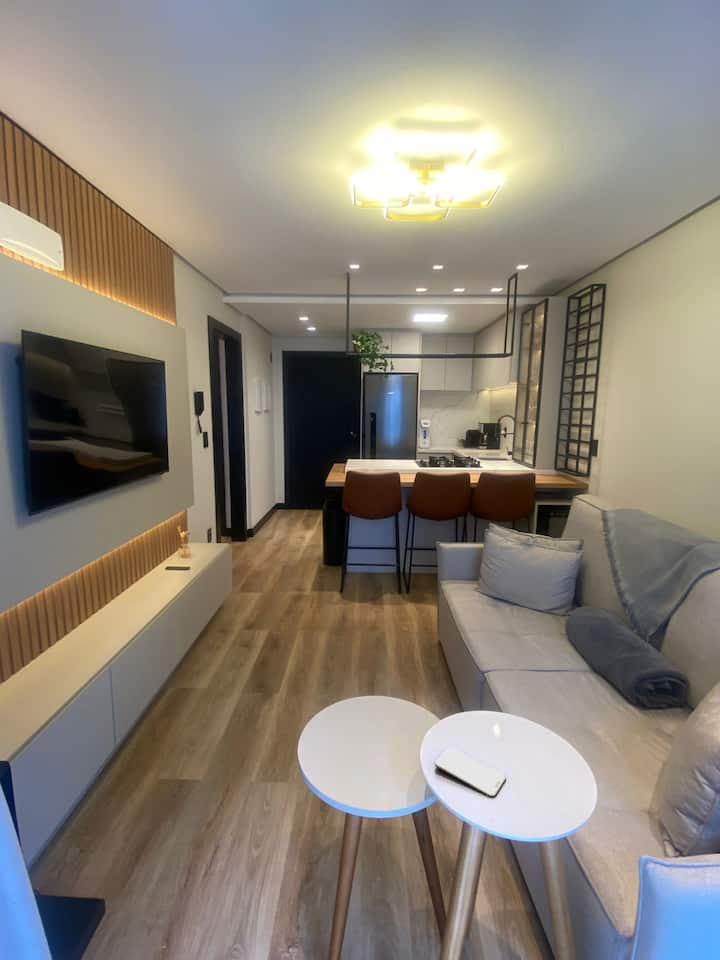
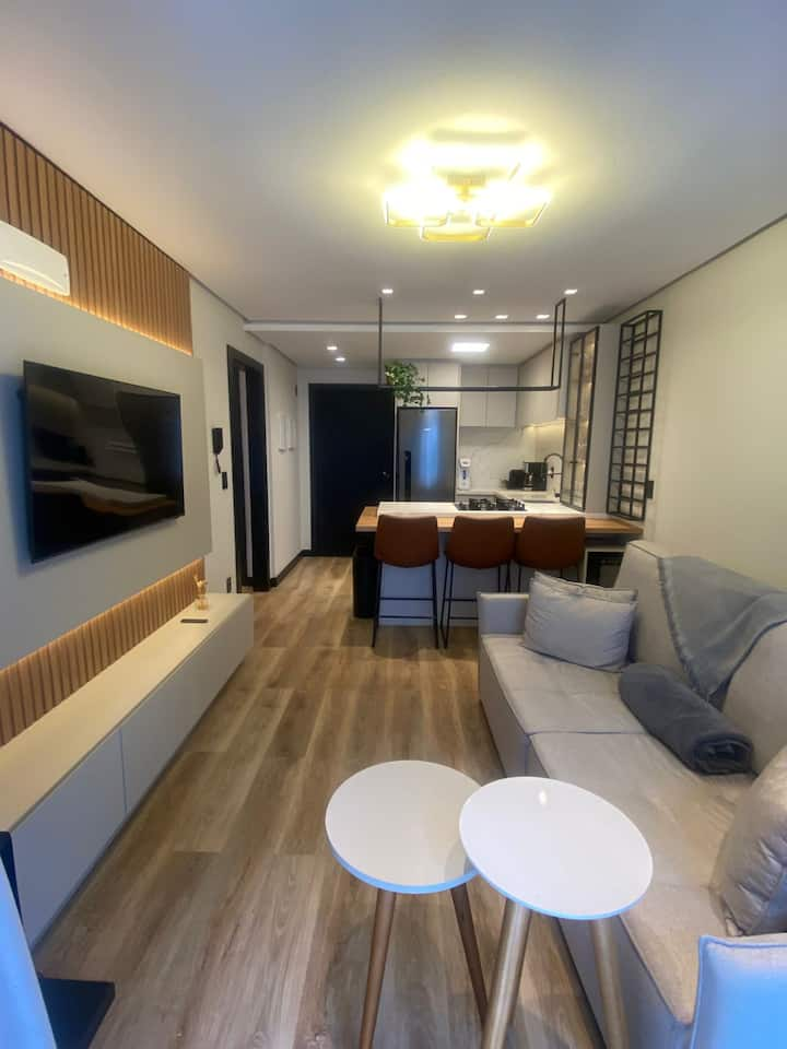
- smartphone [434,746,507,798]
